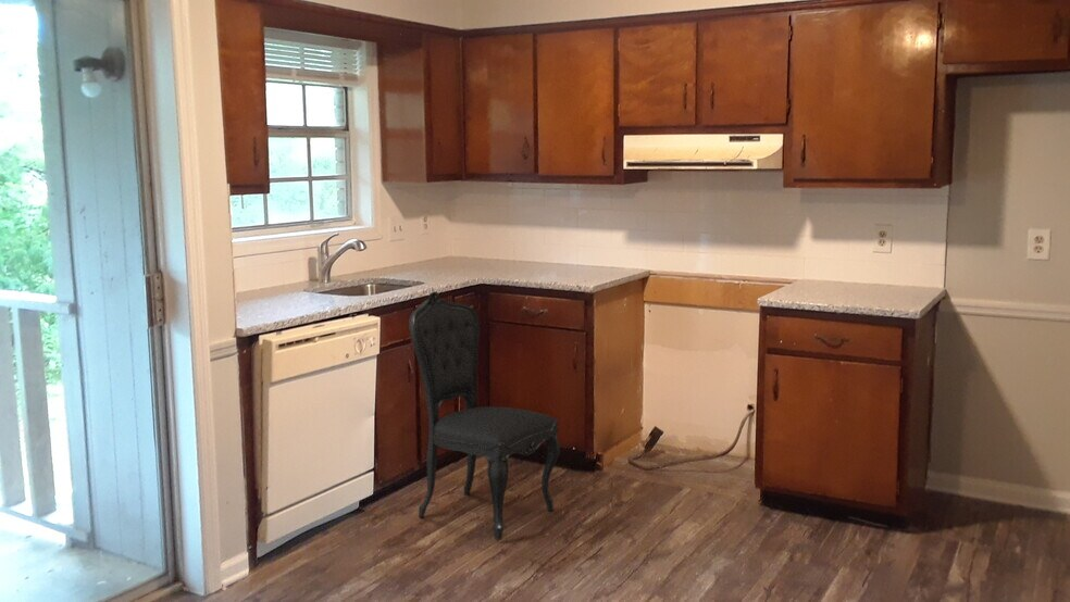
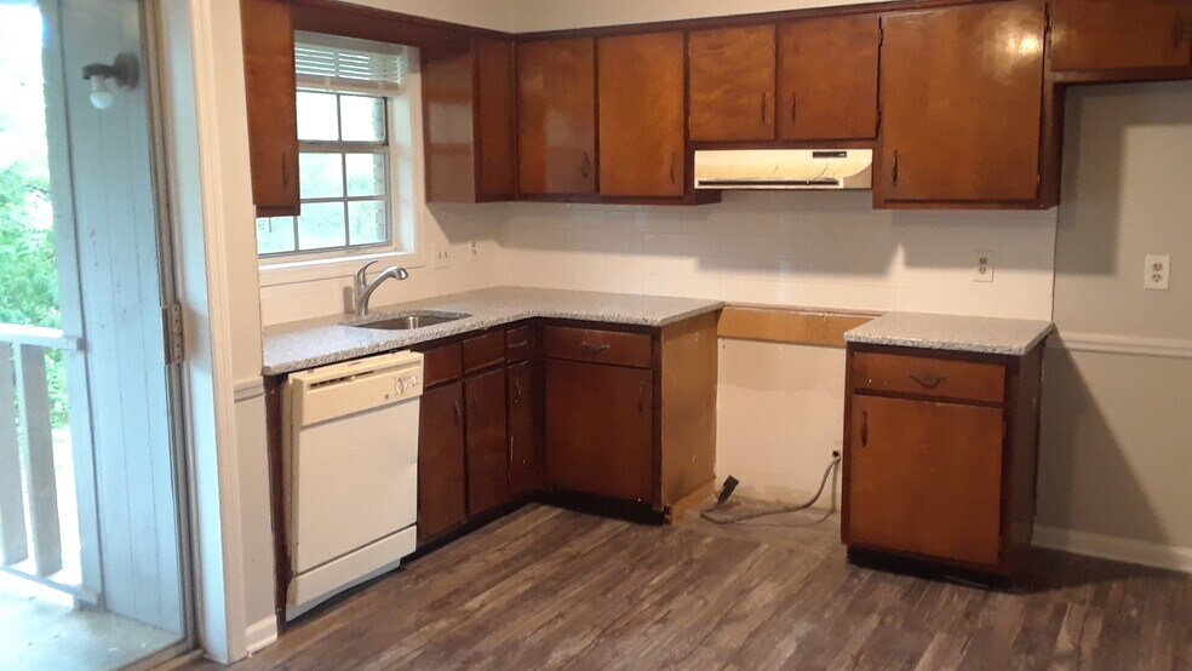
- dining chair [408,290,561,541]
